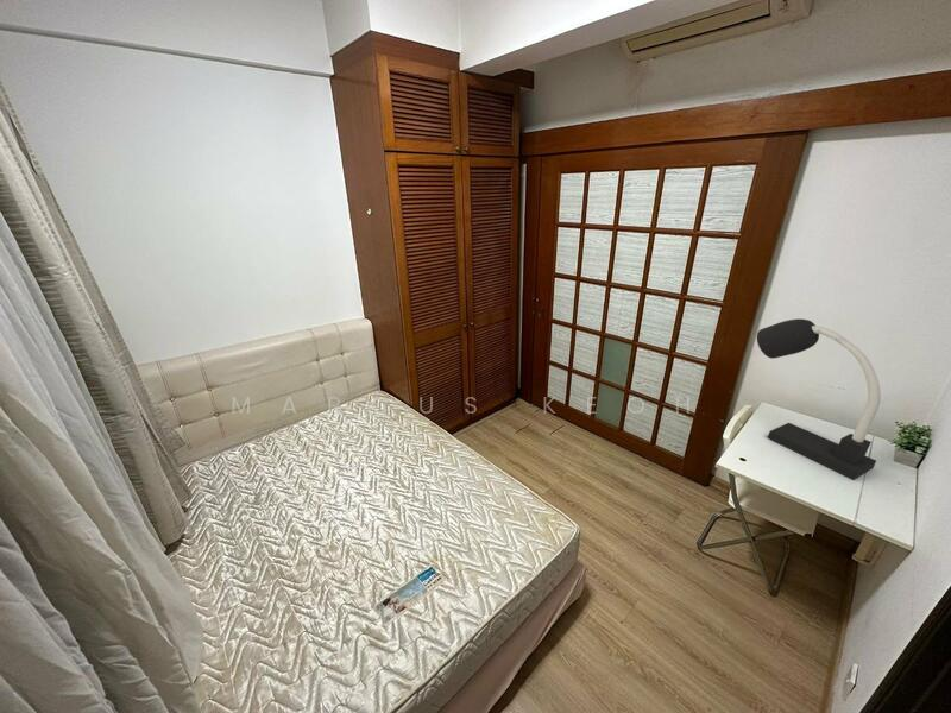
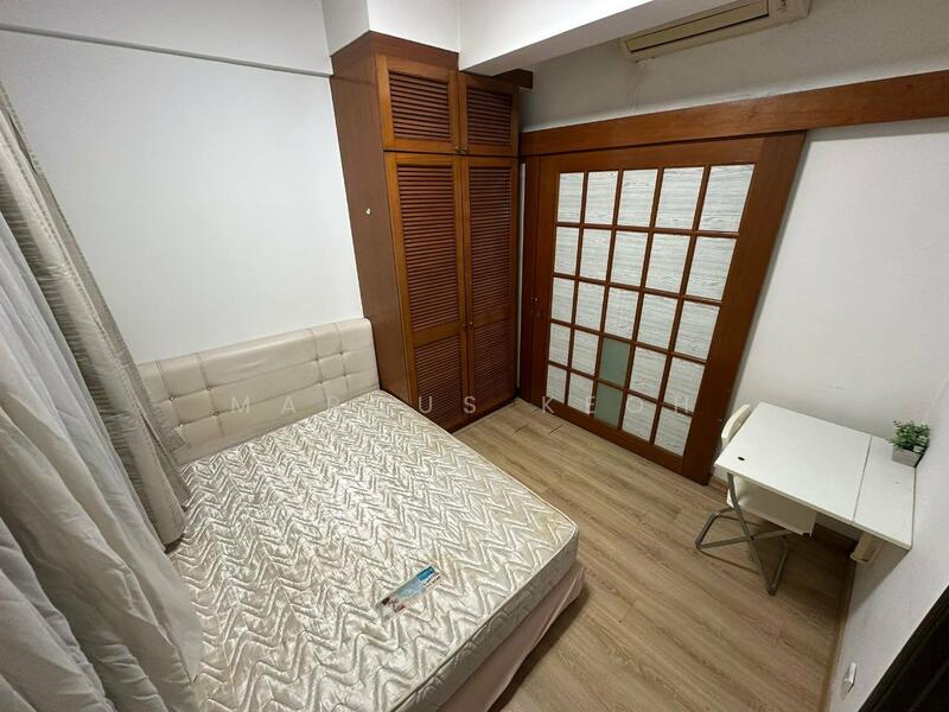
- desk lamp [756,317,882,481]
